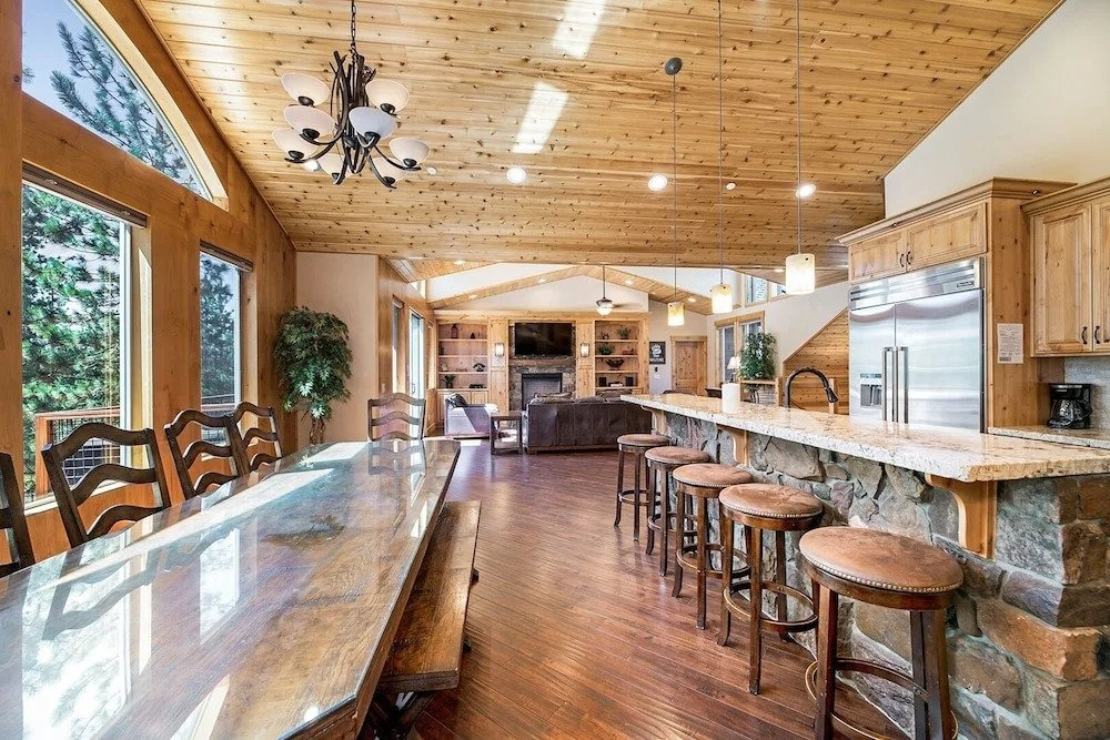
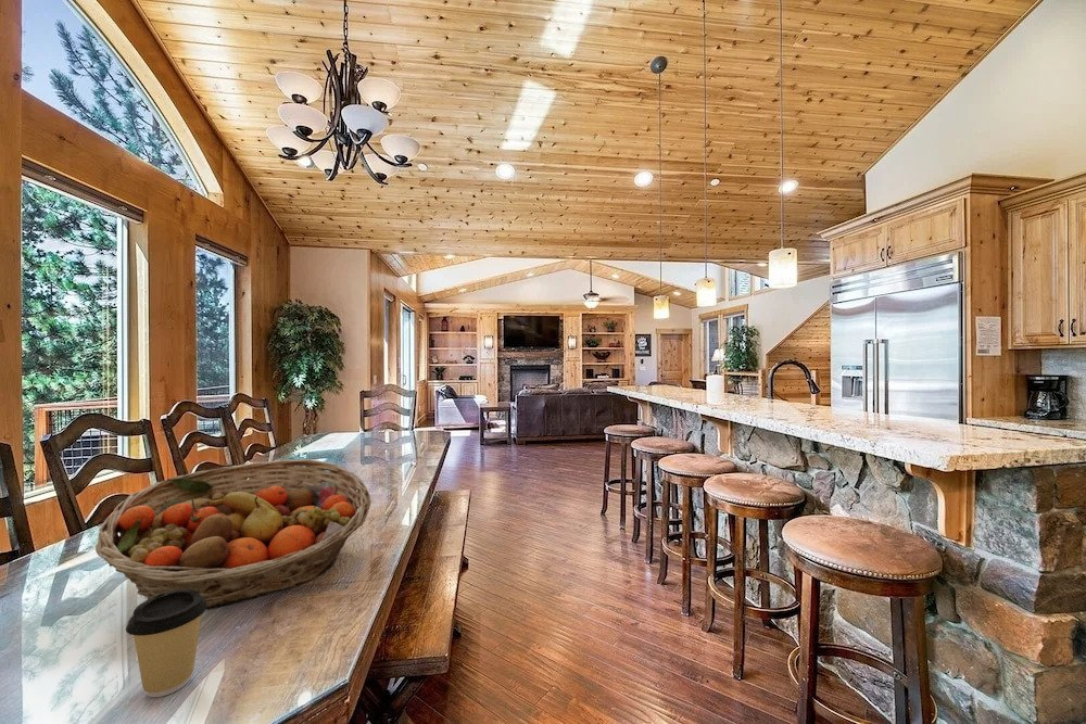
+ fruit basket [94,458,372,611]
+ coffee cup [125,589,207,698]
